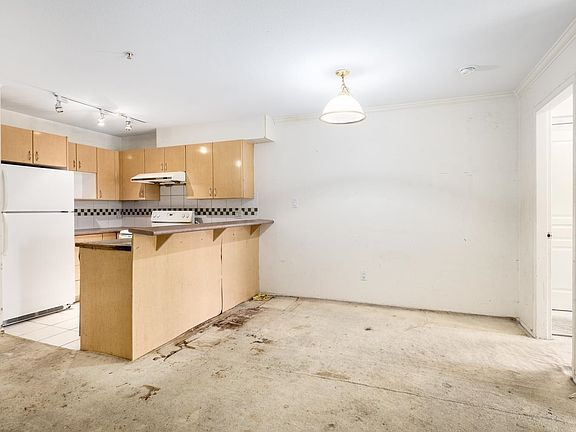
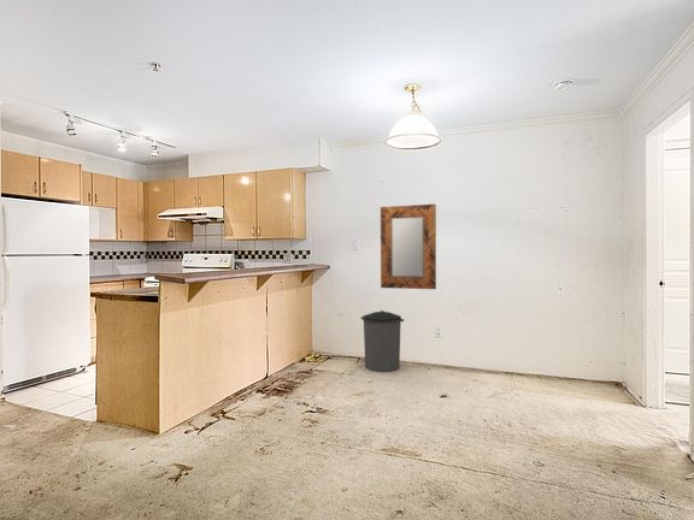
+ trash can [360,309,405,373]
+ home mirror [380,203,437,290]
